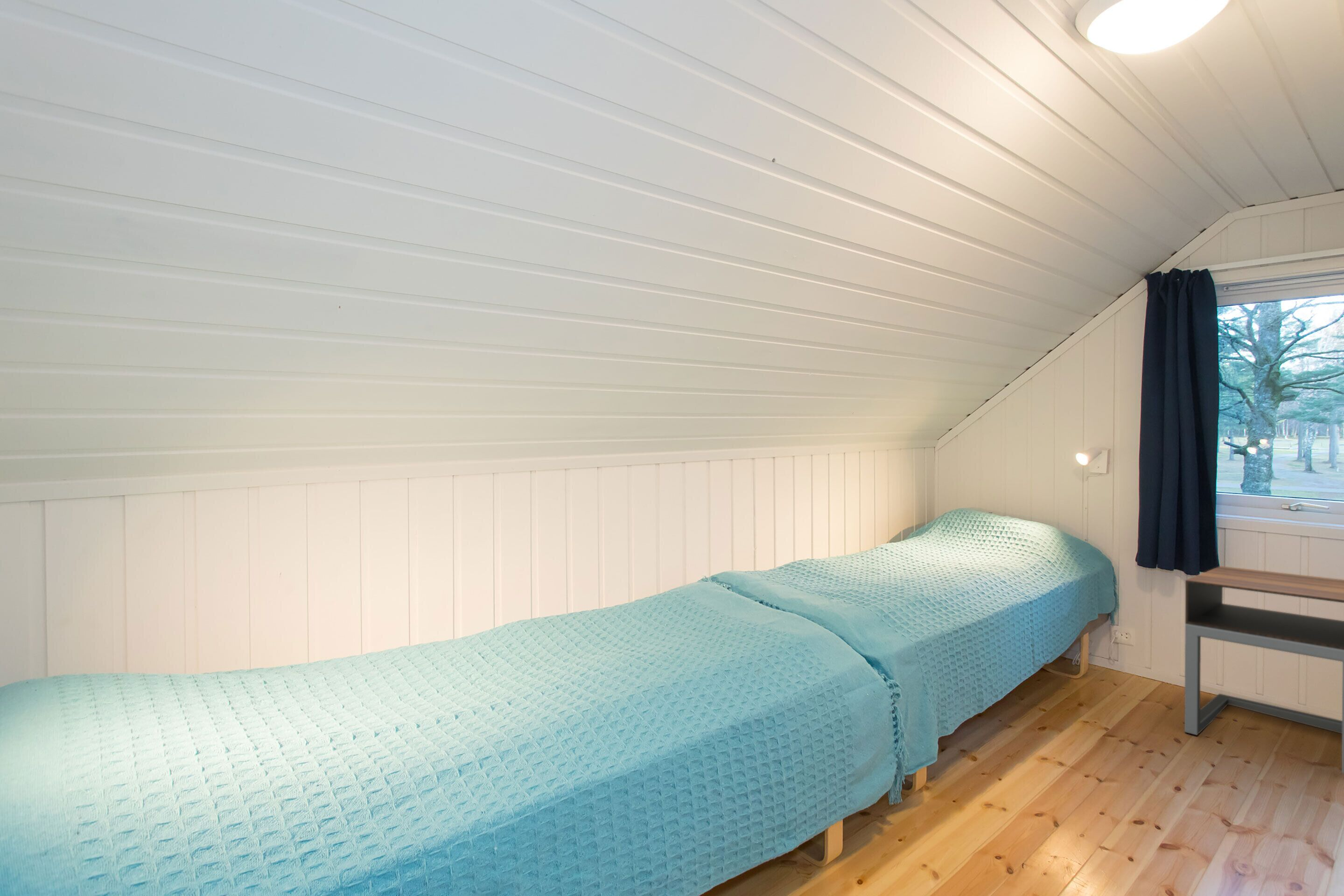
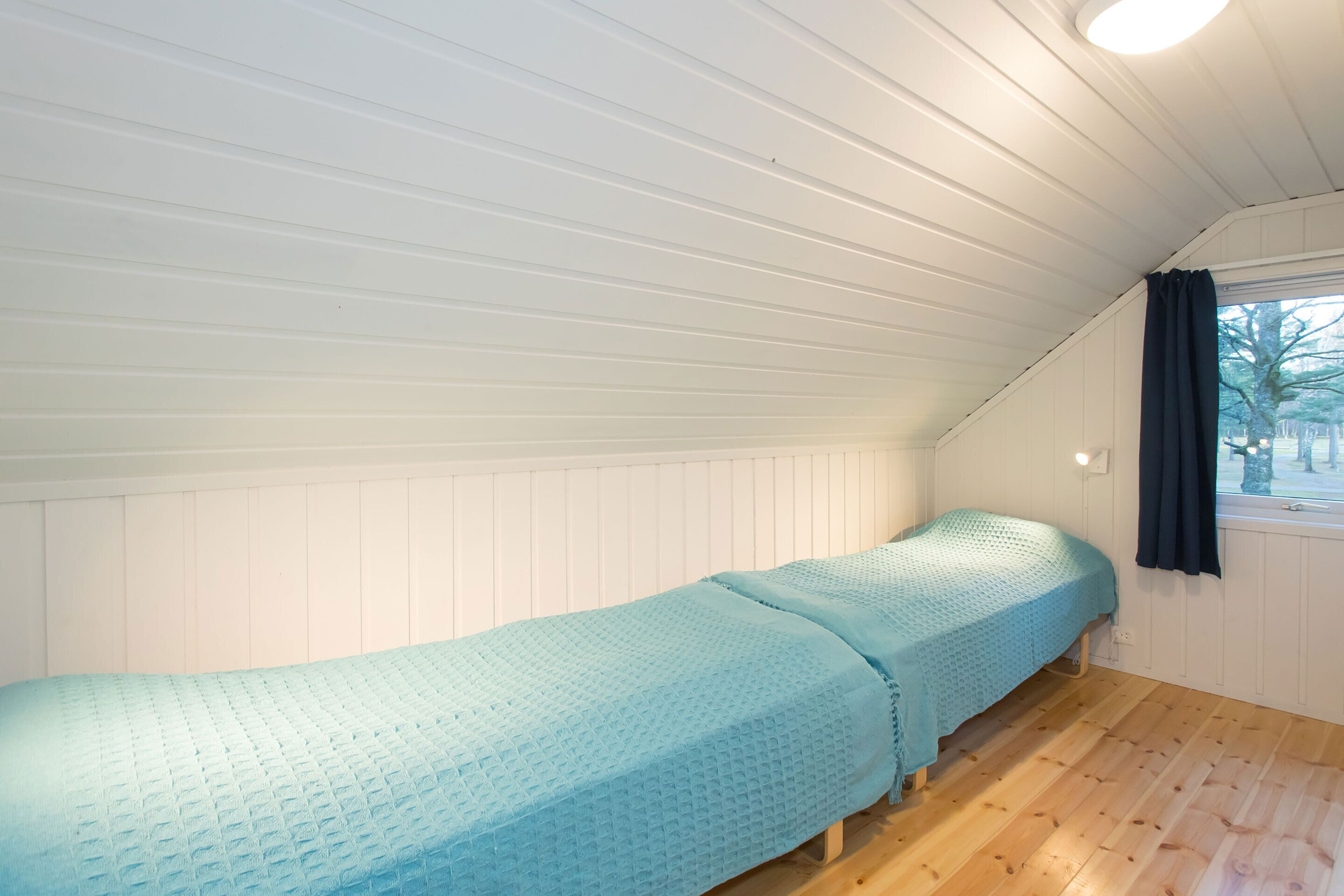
- nightstand [1184,566,1344,775]
